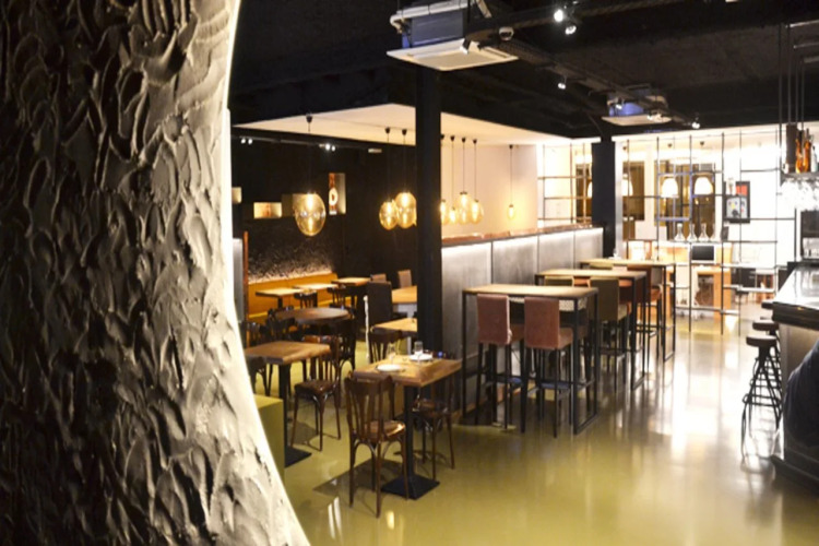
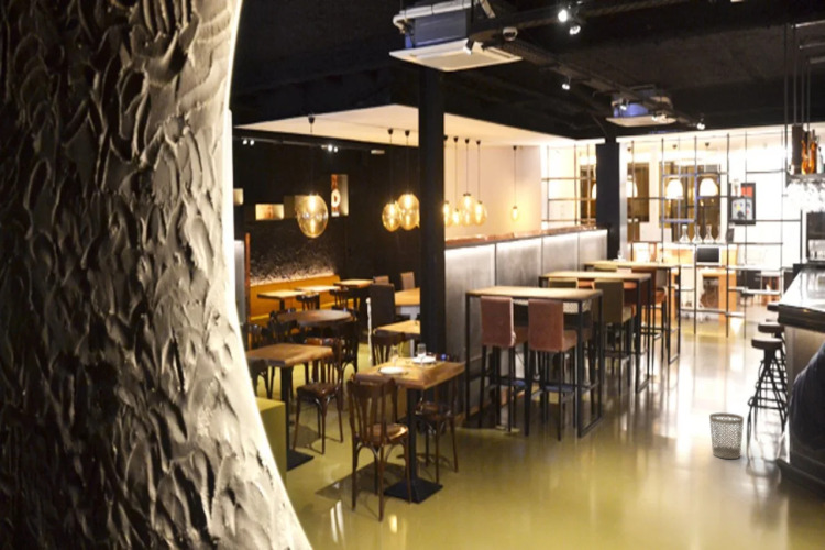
+ wastebasket [708,411,745,460]
